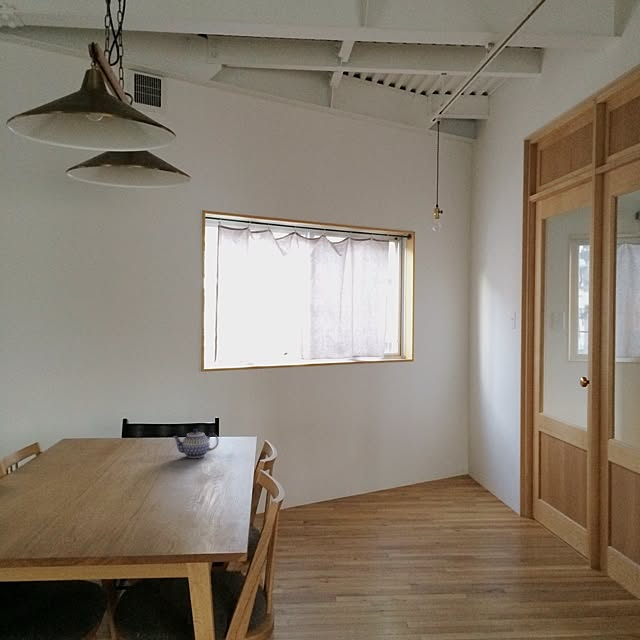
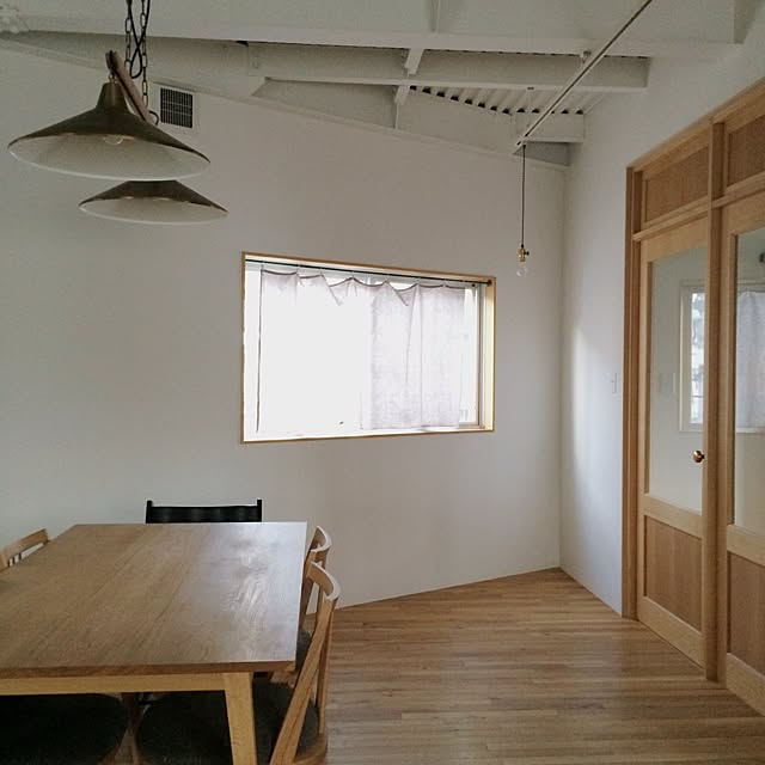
- teapot [171,428,219,459]
